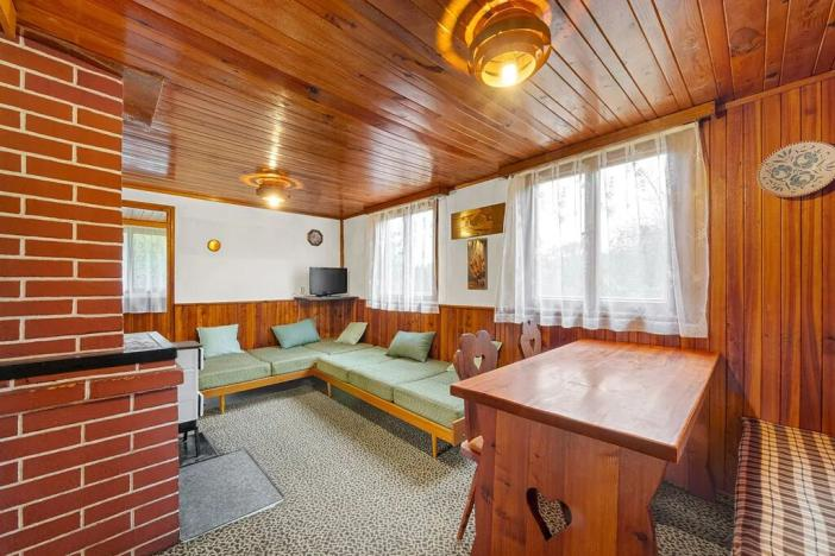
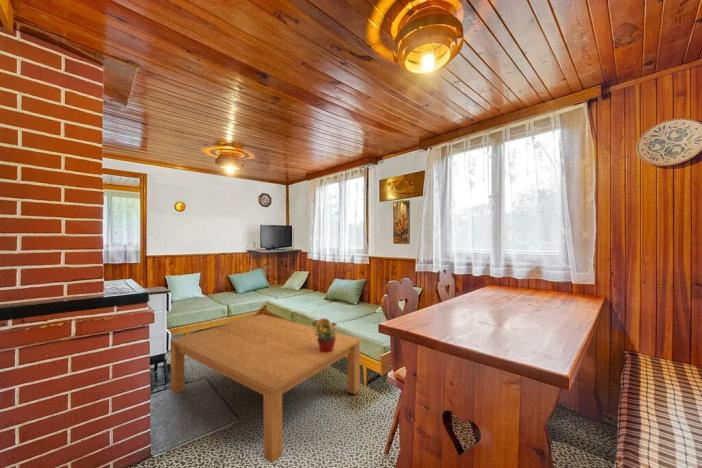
+ coffee table [169,313,361,464]
+ flowerpot [311,317,339,353]
